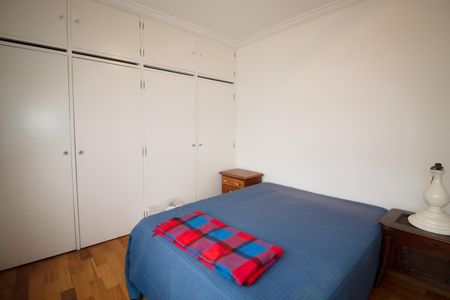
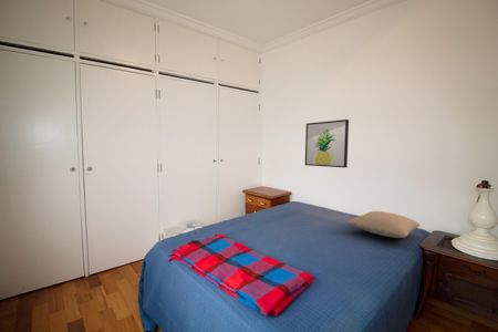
+ pillow [346,210,421,239]
+ wall art [304,118,350,168]
